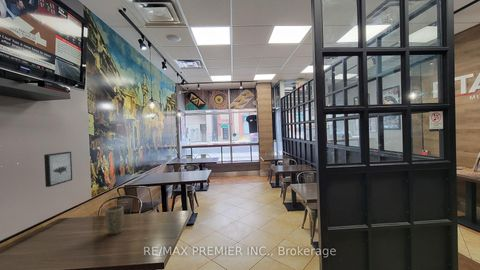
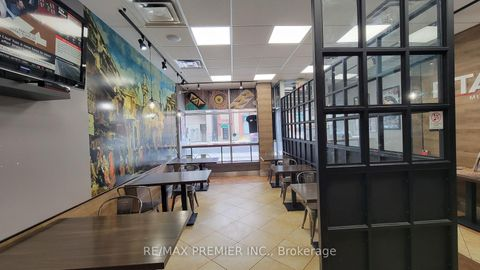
- wall art [43,151,73,188]
- plant pot [104,205,125,235]
